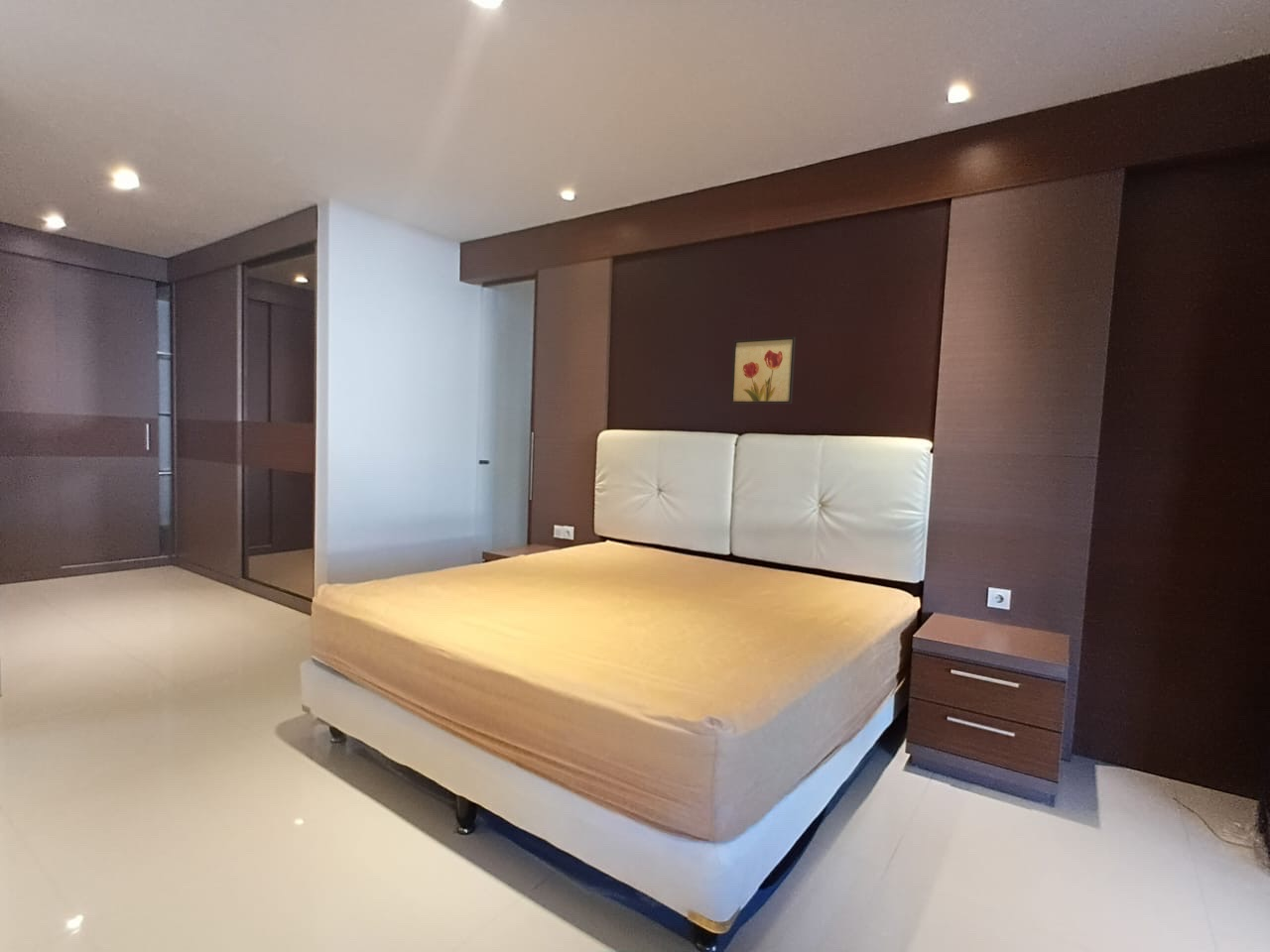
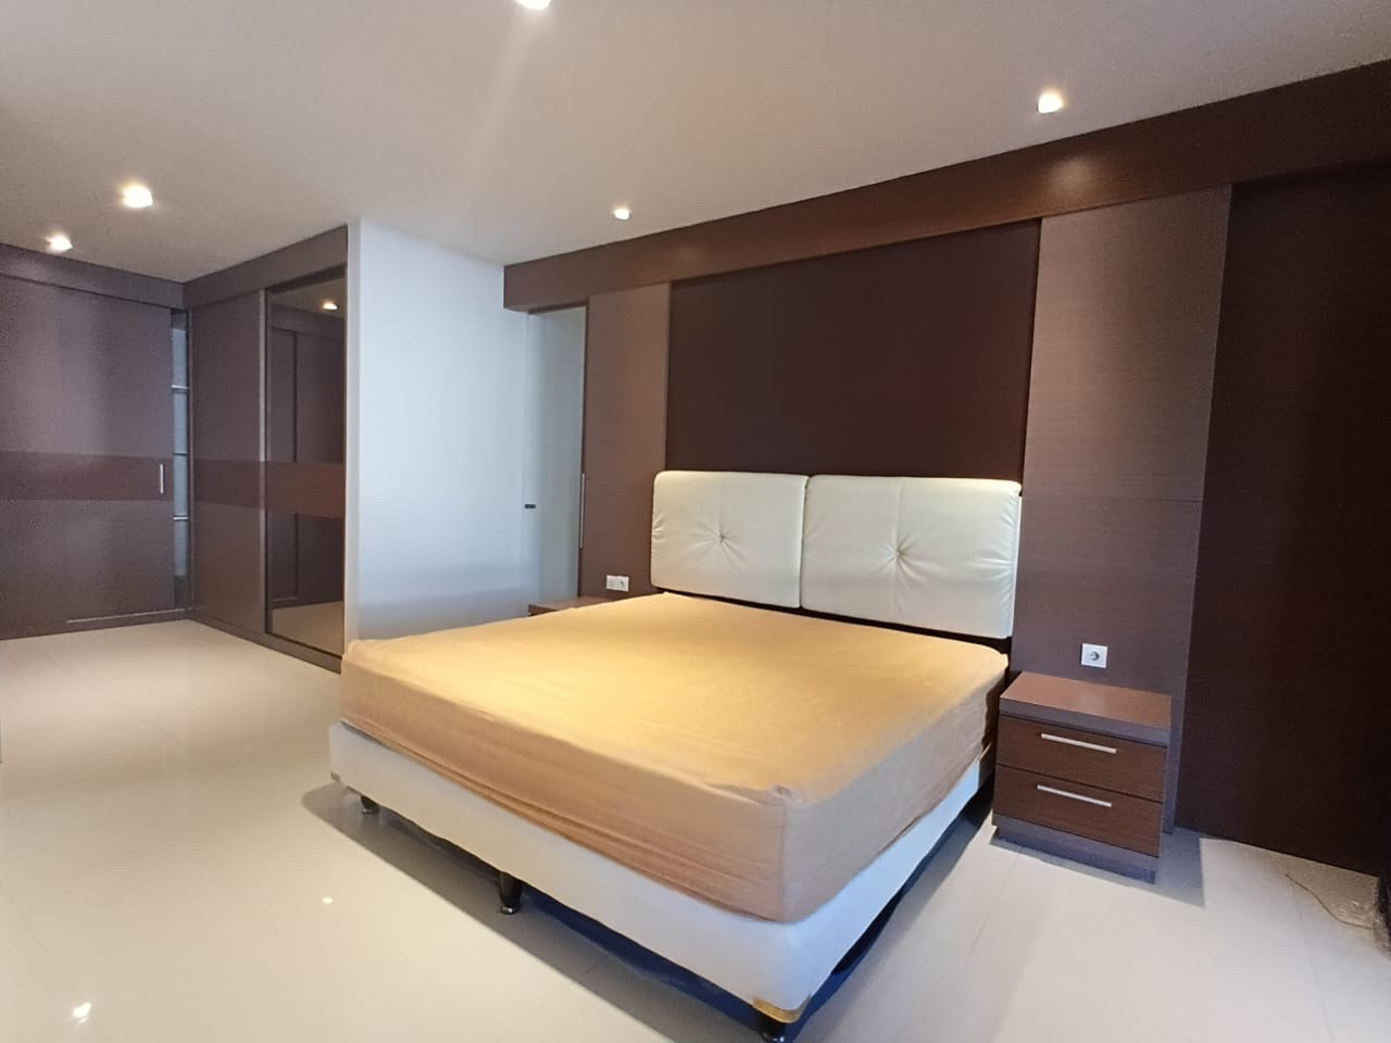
- wall art [729,336,797,405]
